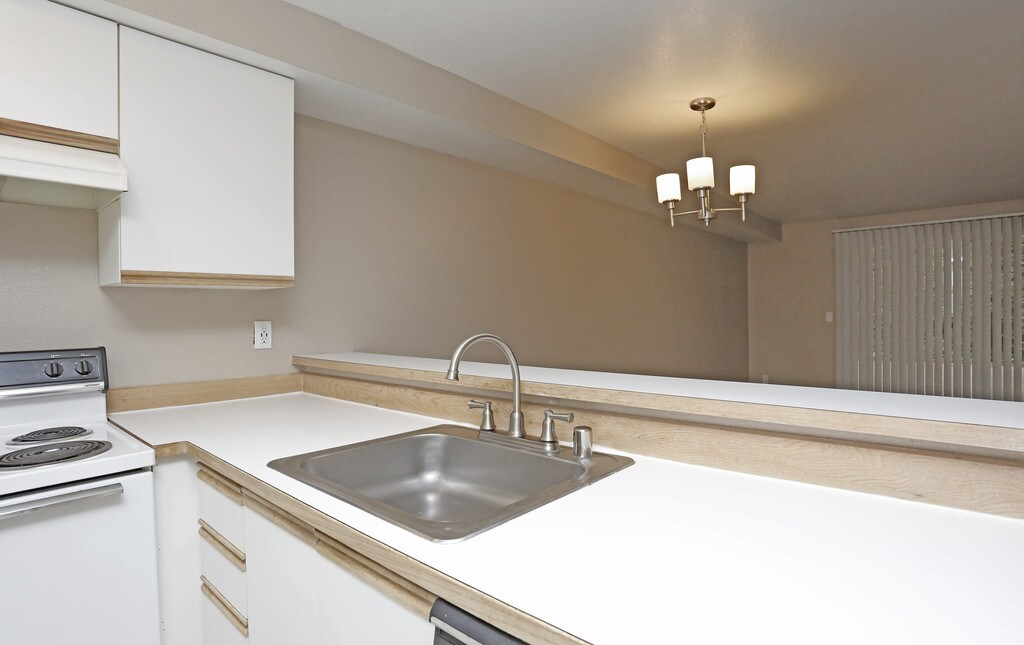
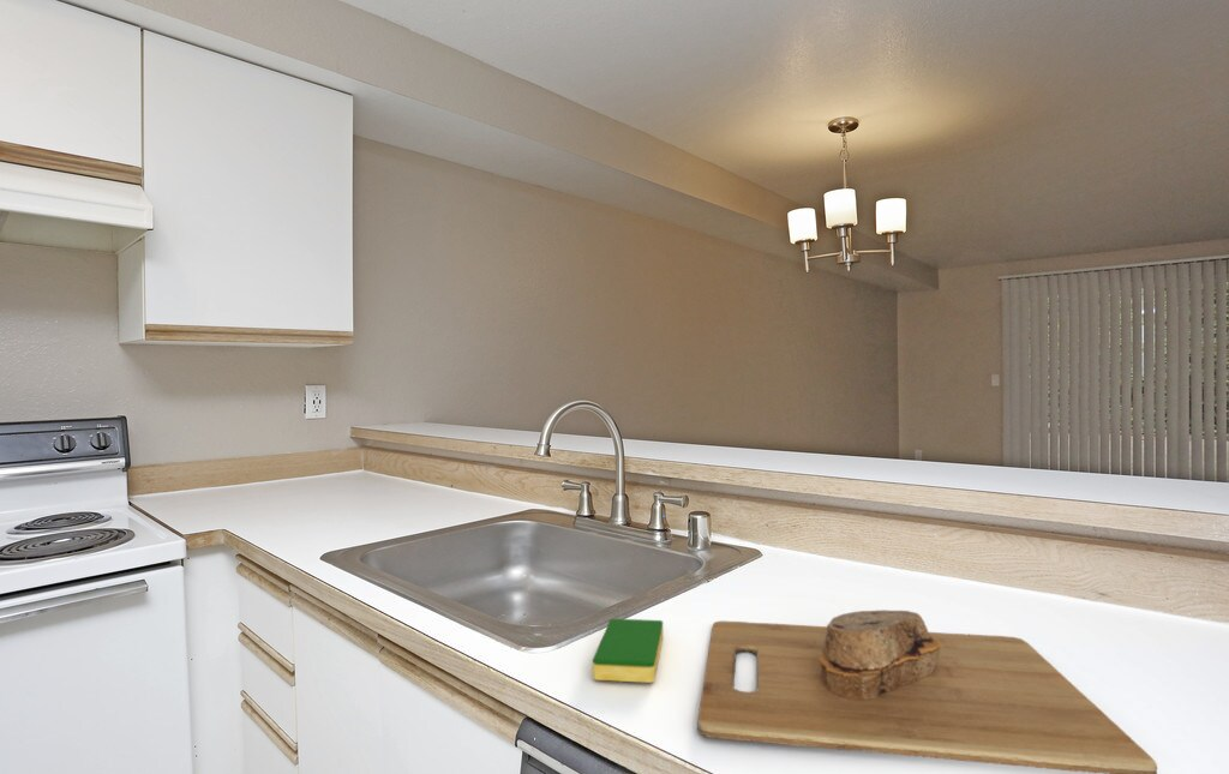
+ dish sponge [592,618,665,684]
+ cutting board [696,610,1158,774]
